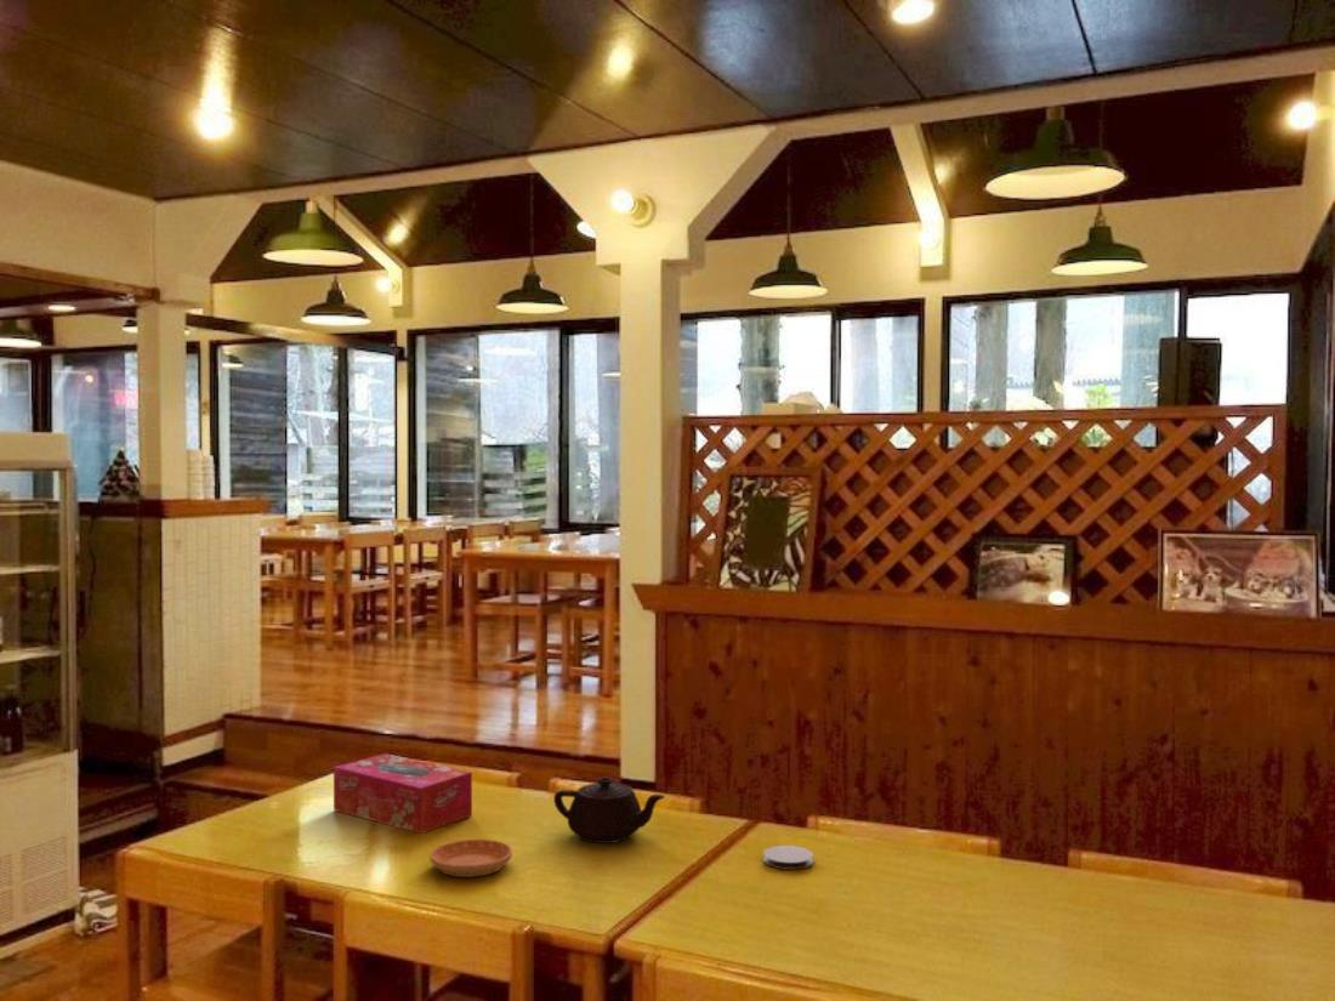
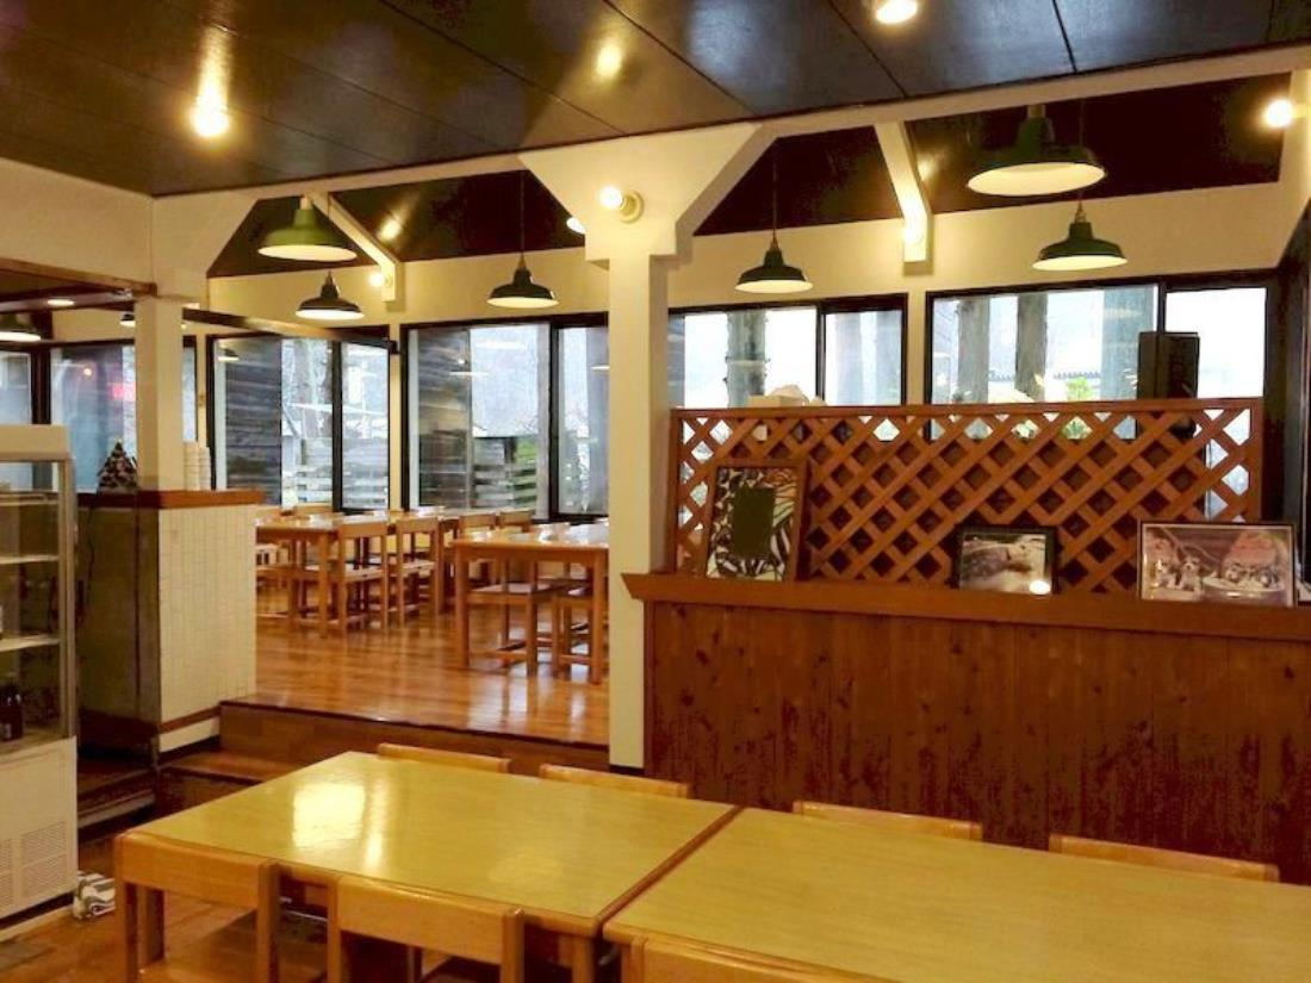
- coaster [762,844,814,871]
- teapot [552,777,666,844]
- tissue box [333,752,473,835]
- saucer [428,838,513,878]
